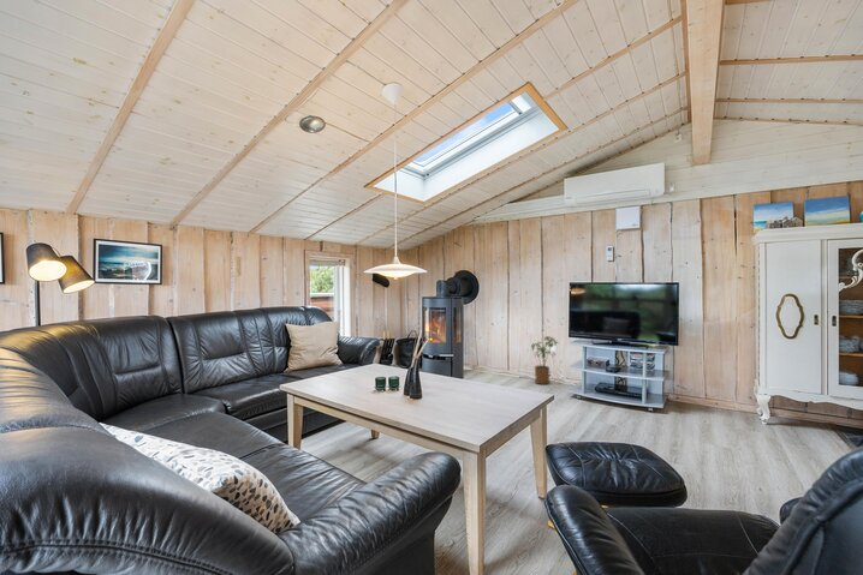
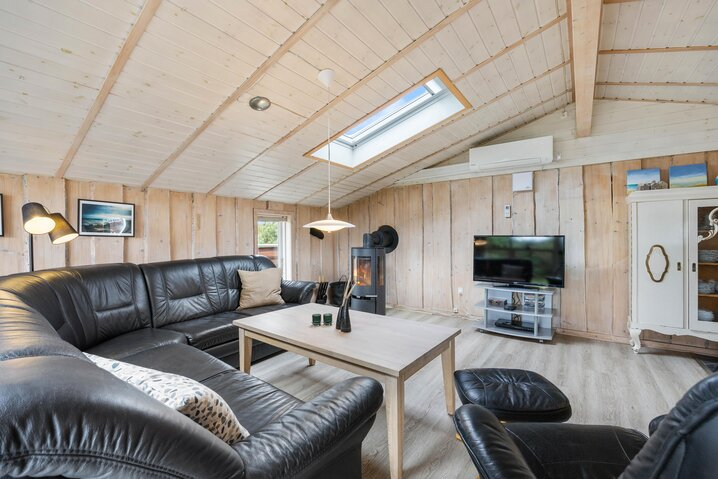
- house plant [530,335,561,385]
